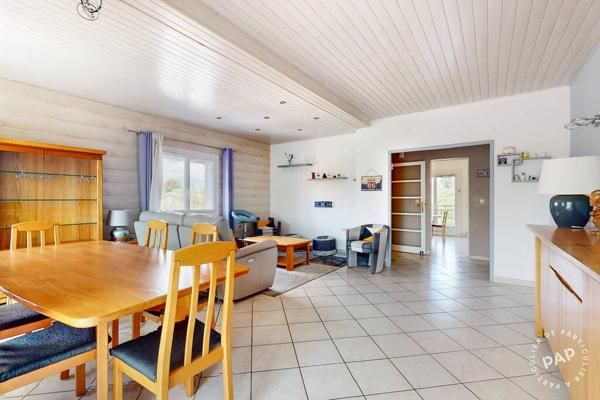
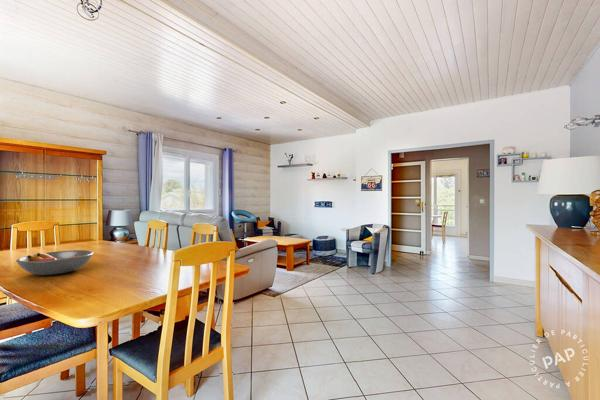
+ fruit bowl [15,249,94,276]
